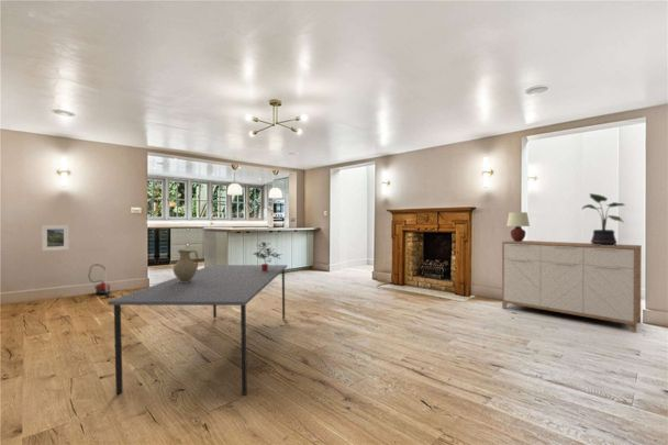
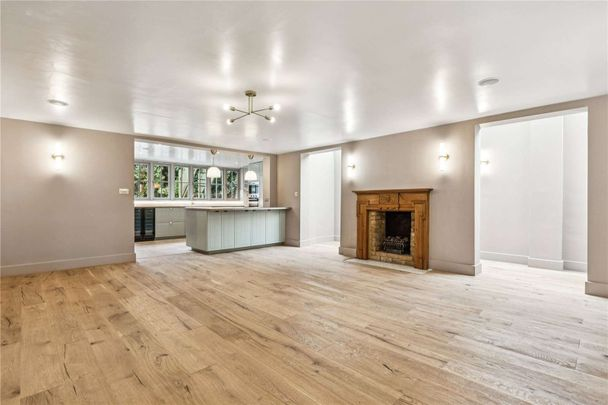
- vacuum cleaner [87,264,116,300]
- ceramic jug [171,248,199,282]
- potted plant [250,241,285,271]
- potted plant [581,192,626,246]
- dining table [107,264,288,397]
- table lamp [505,211,531,242]
- sideboard [501,240,643,334]
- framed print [41,224,69,252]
